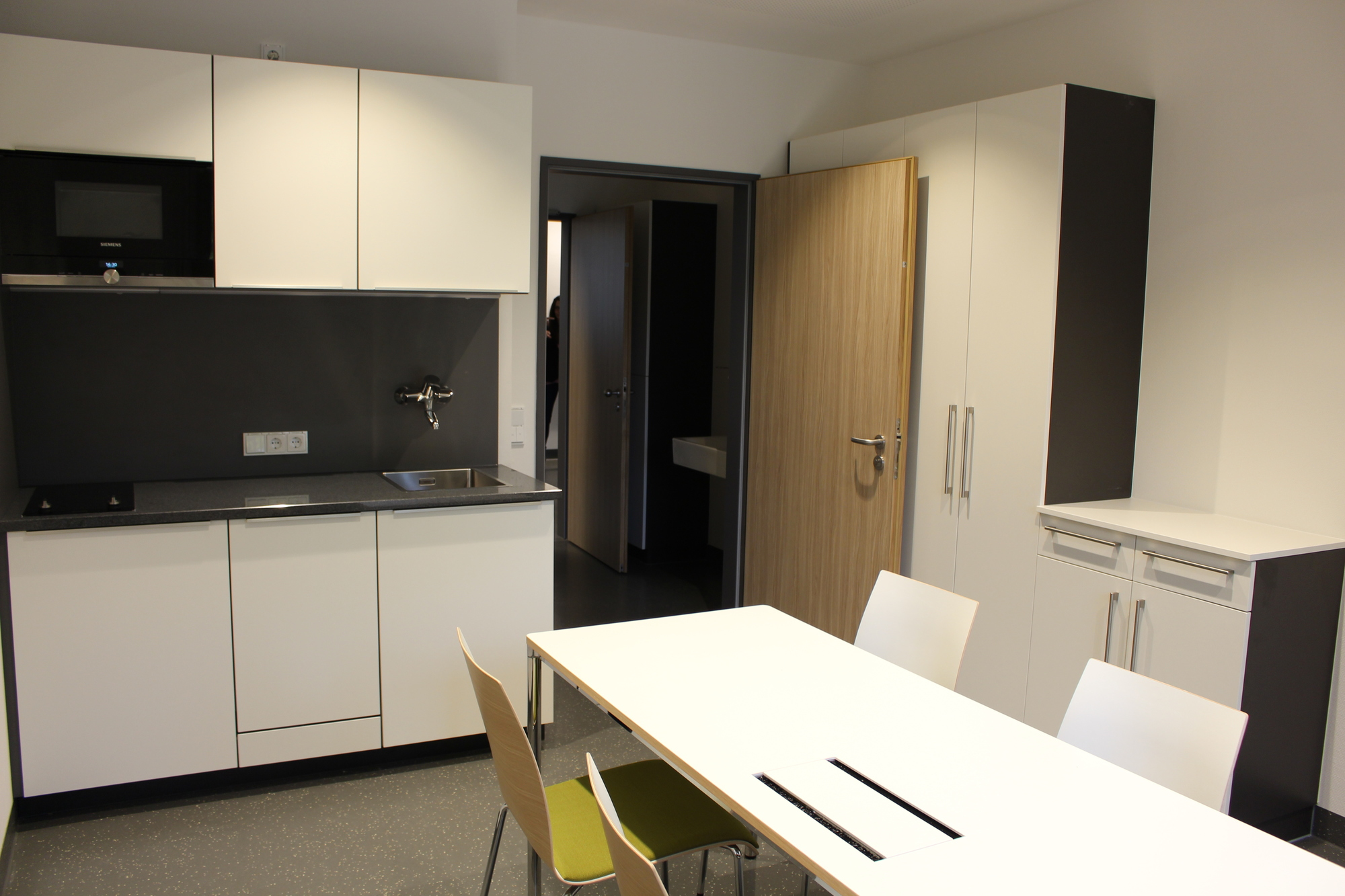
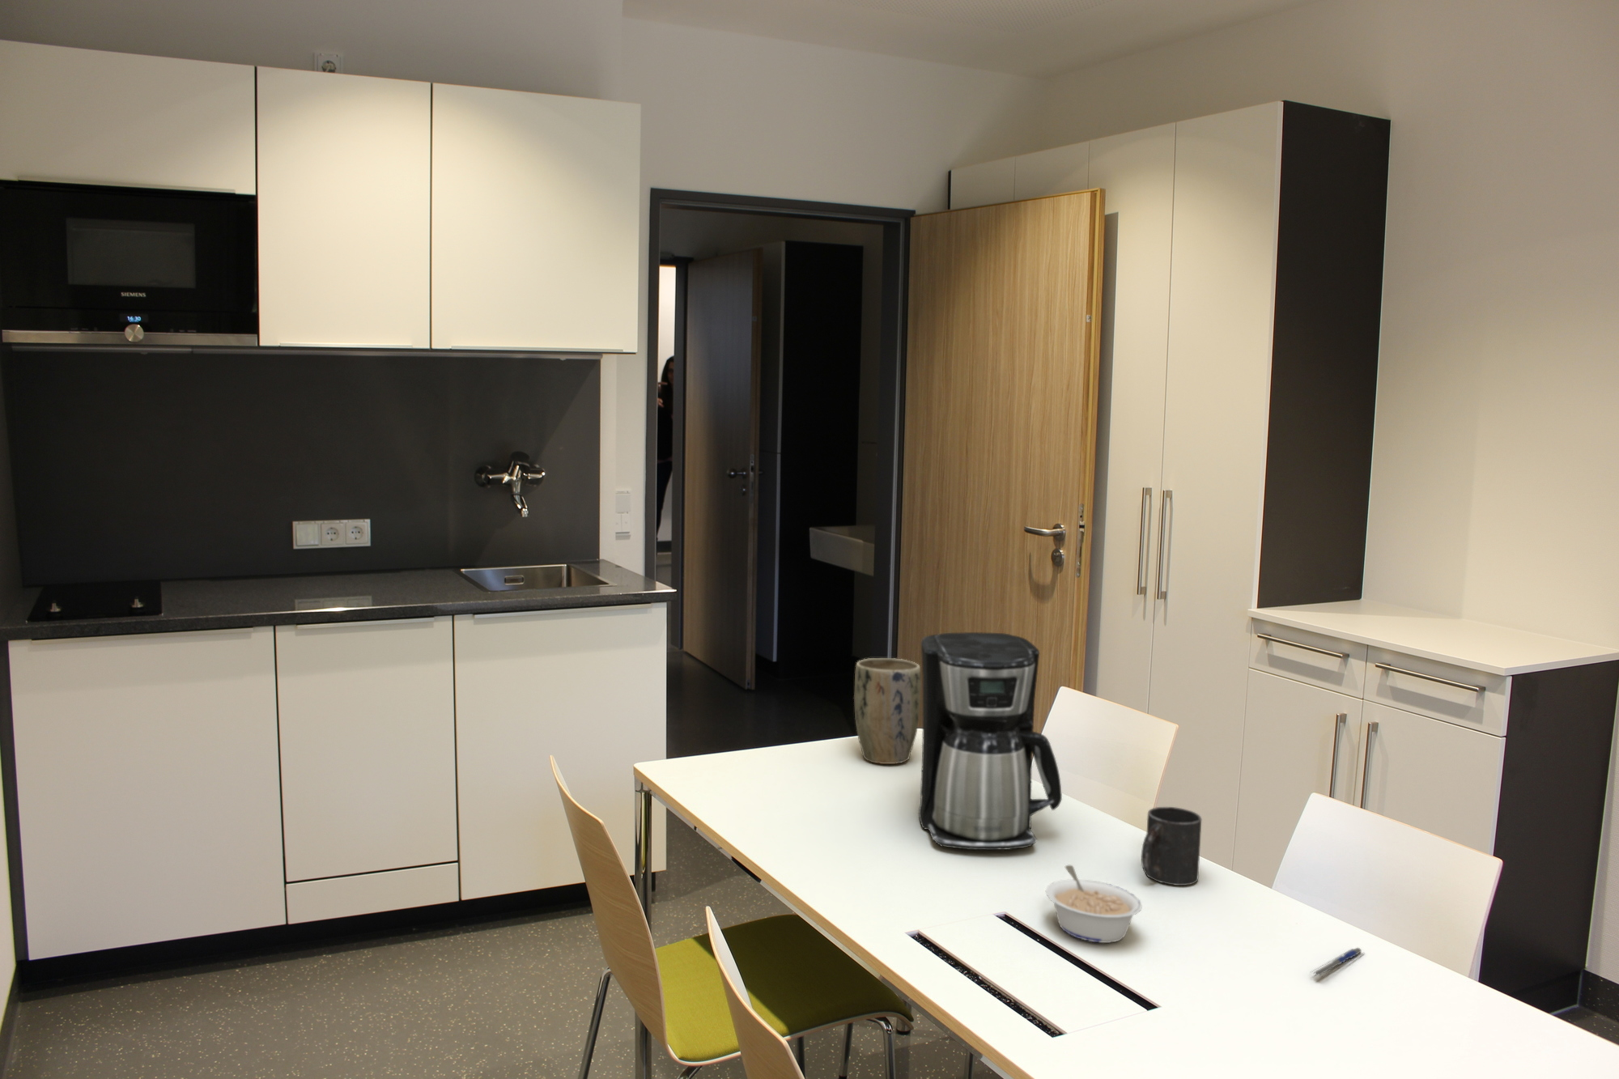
+ pen [1308,947,1365,978]
+ mug [1141,806,1203,886]
+ legume [1045,865,1144,944]
+ plant pot [853,658,922,765]
+ coffee maker [918,631,1063,851]
